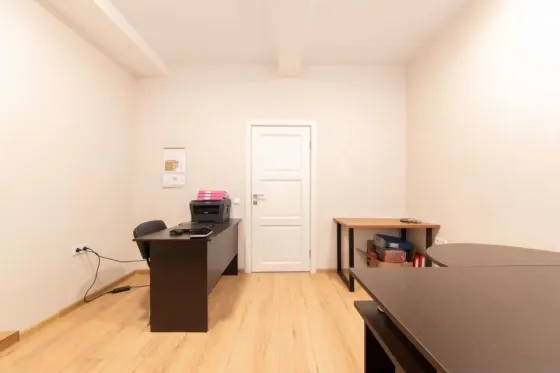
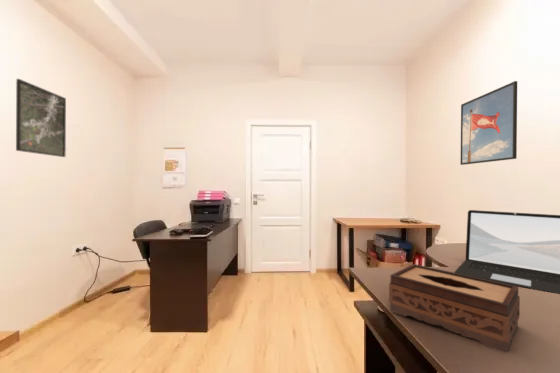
+ laptop [454,209,560,295]
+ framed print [460,80,518,166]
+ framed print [15,78,67,158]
+ tissue box [388,263,521,352]
